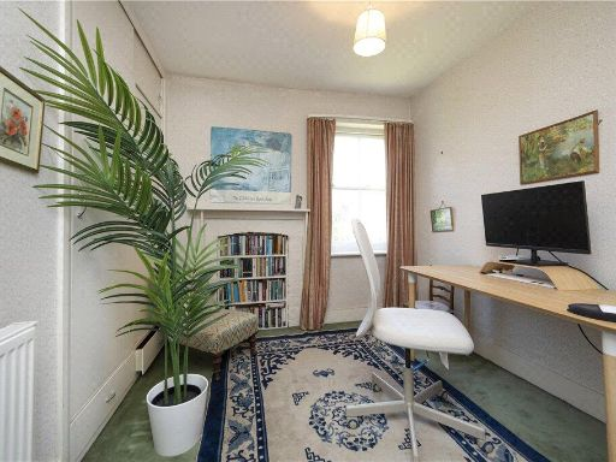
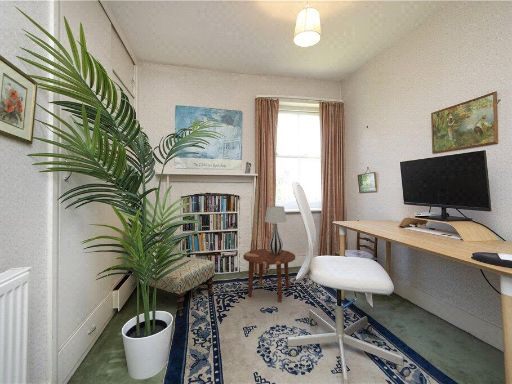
+ side table [242,248,296,303]
+ table lamp [264,205,288,254]
